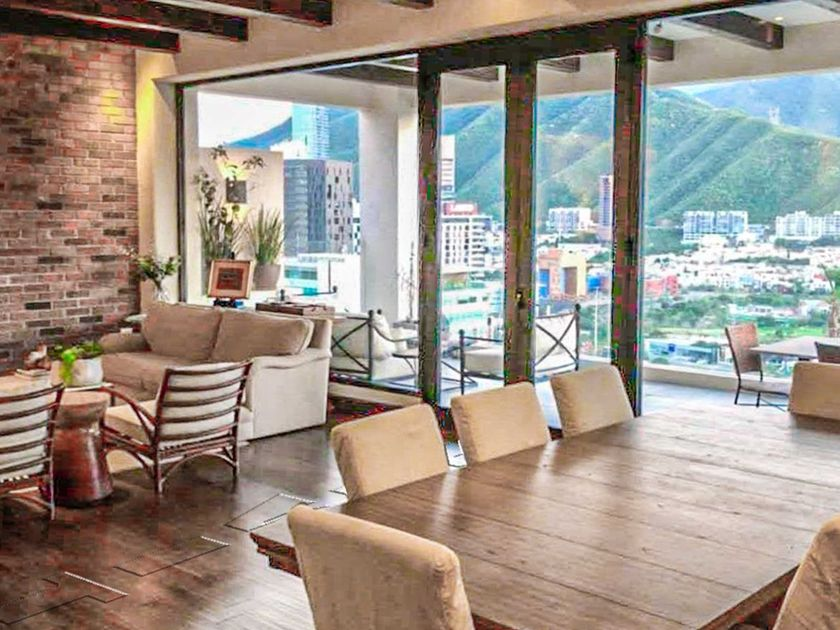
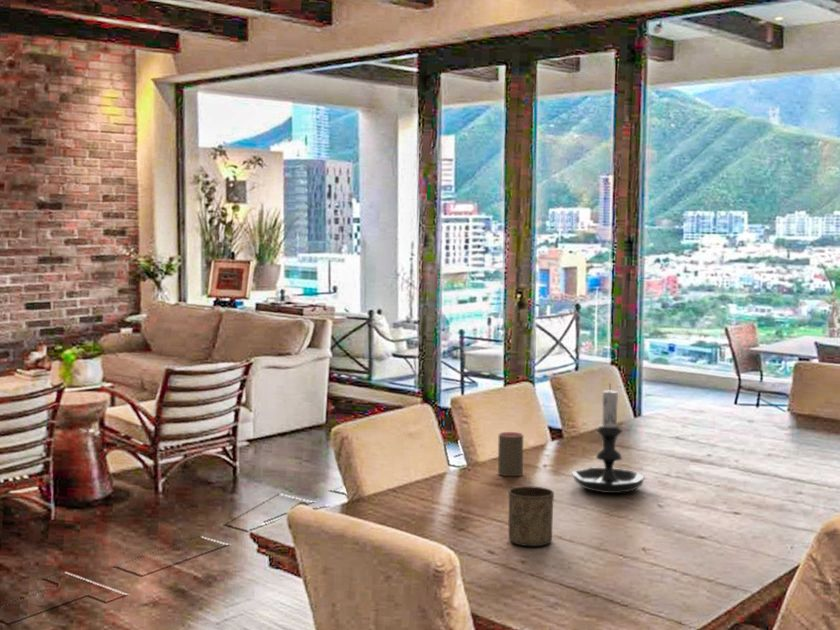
+ cup [497,431,524,477]
+ candle holder [570,383,646,494]
+ cup [507,486,555,547]
